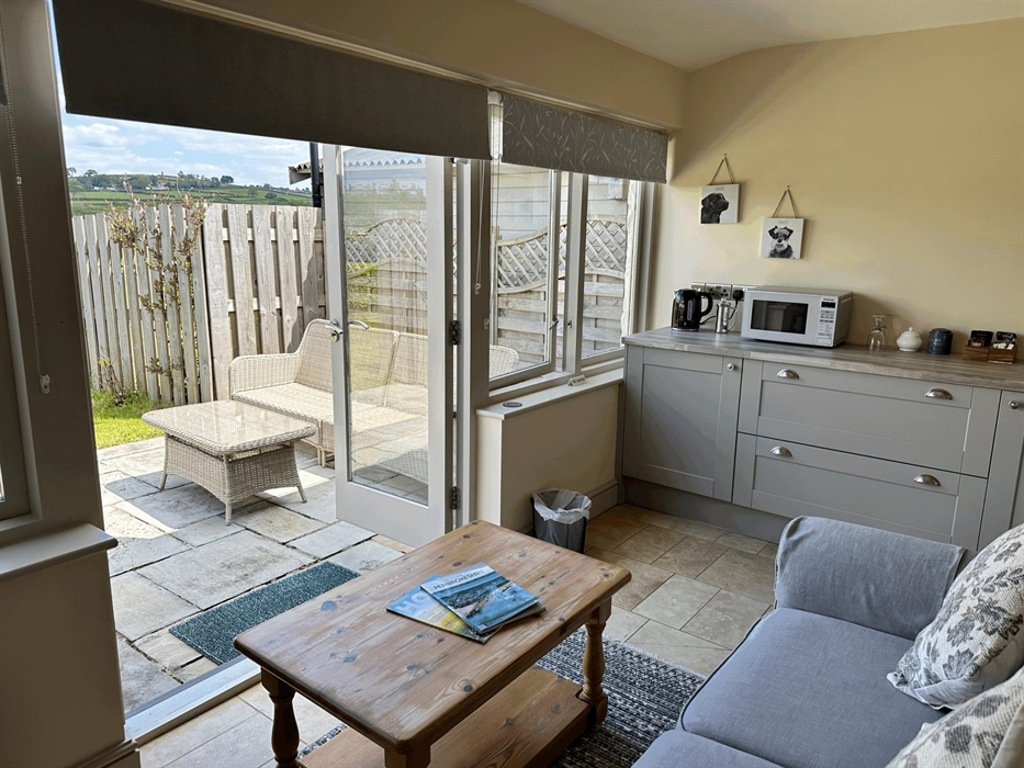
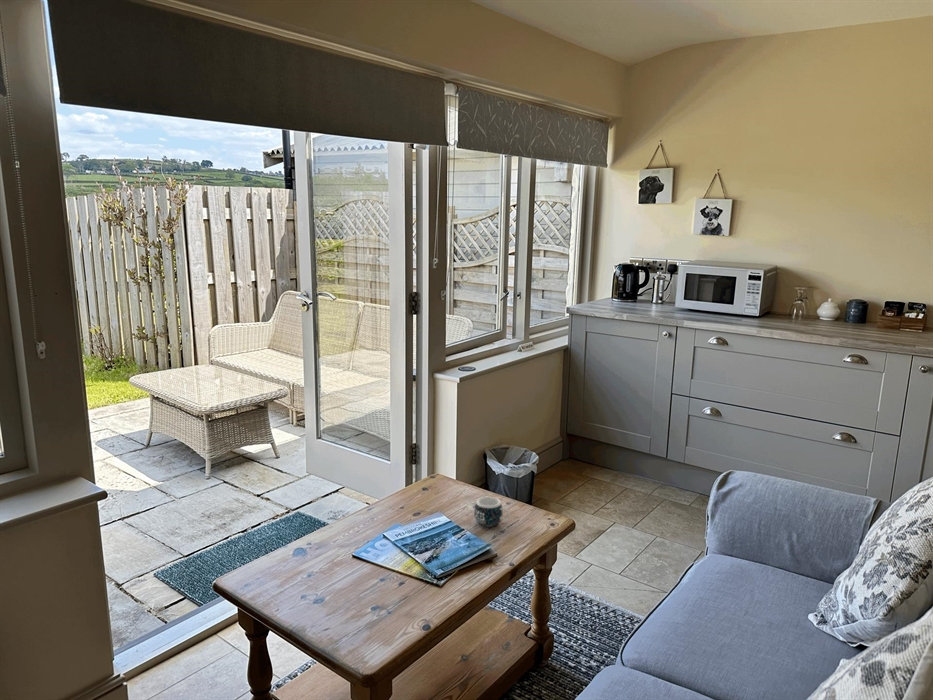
+ mug [473,496,511,528]
